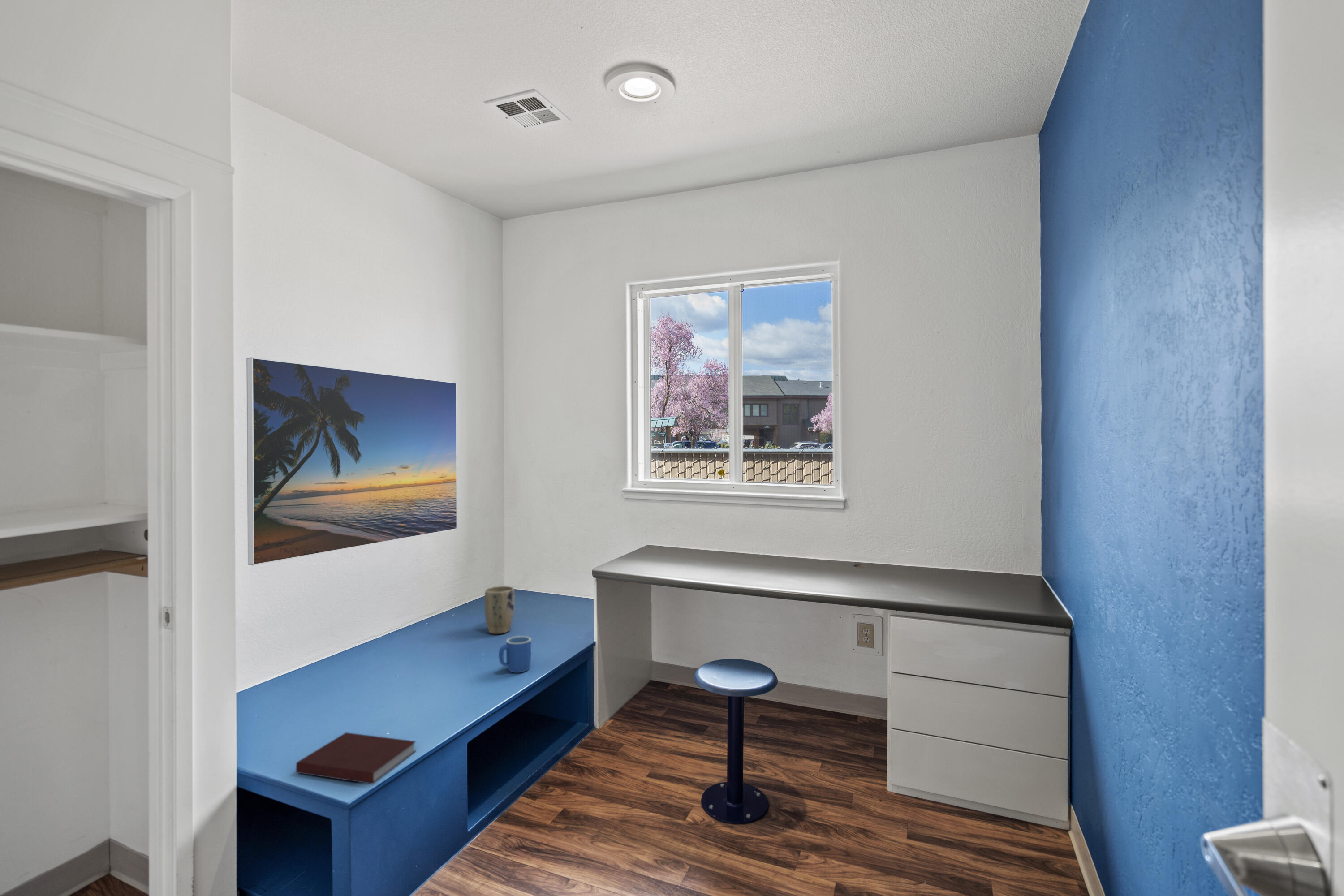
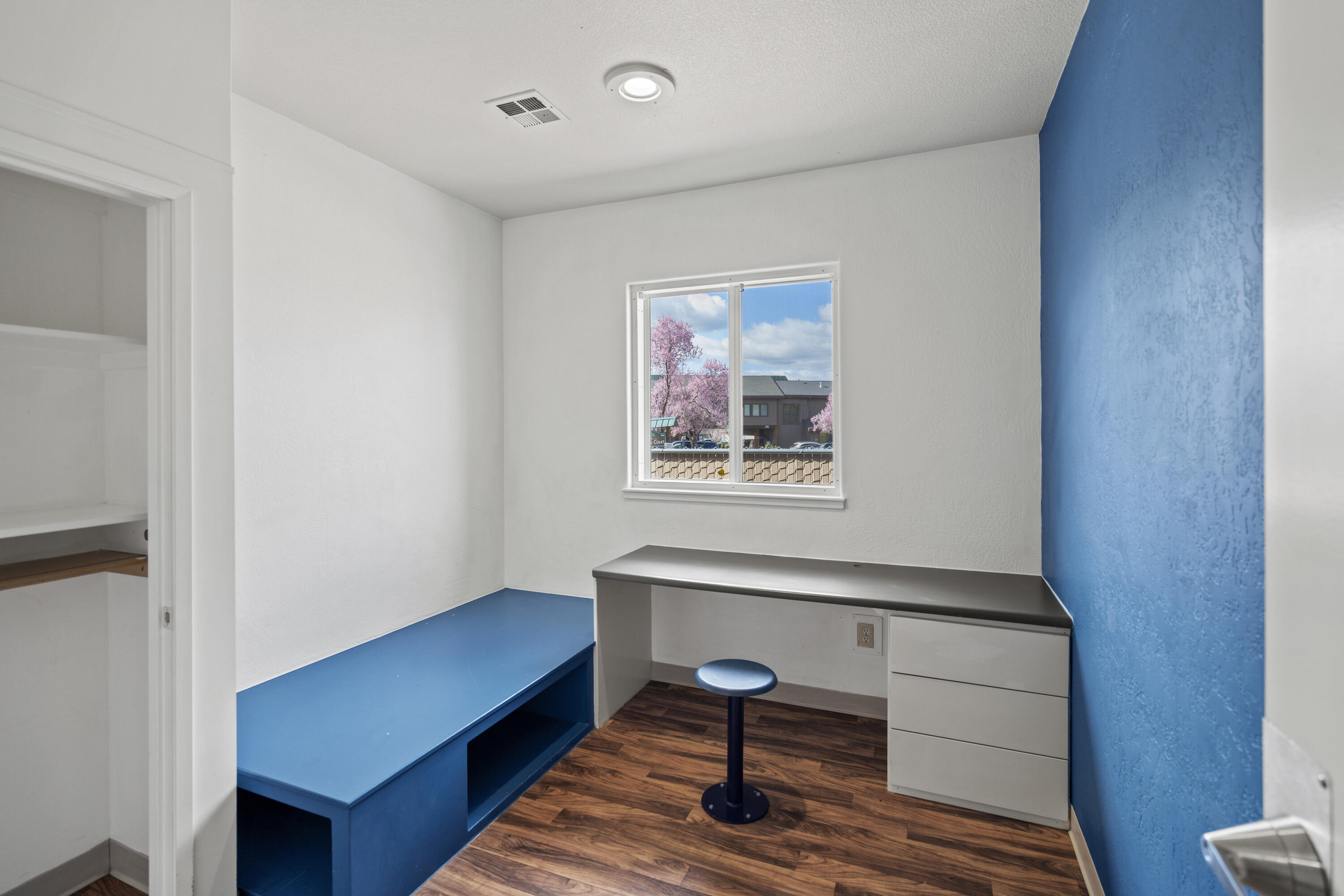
- mug [498,636,532,673]
- notebook [296,732,417,784]
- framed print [246,357,457,566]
- plant pot [484,586,515,634]
